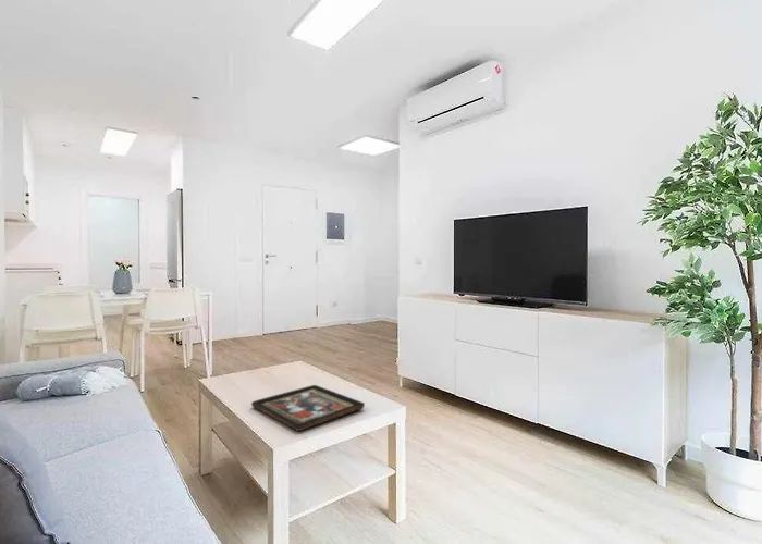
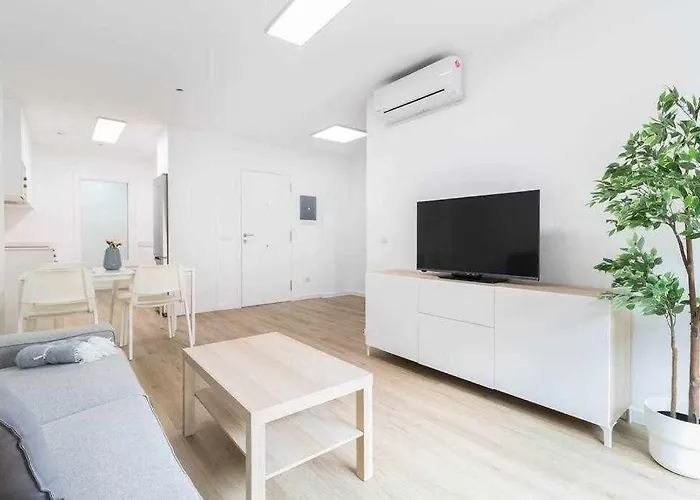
- decorative tray [250,384,366,432]
